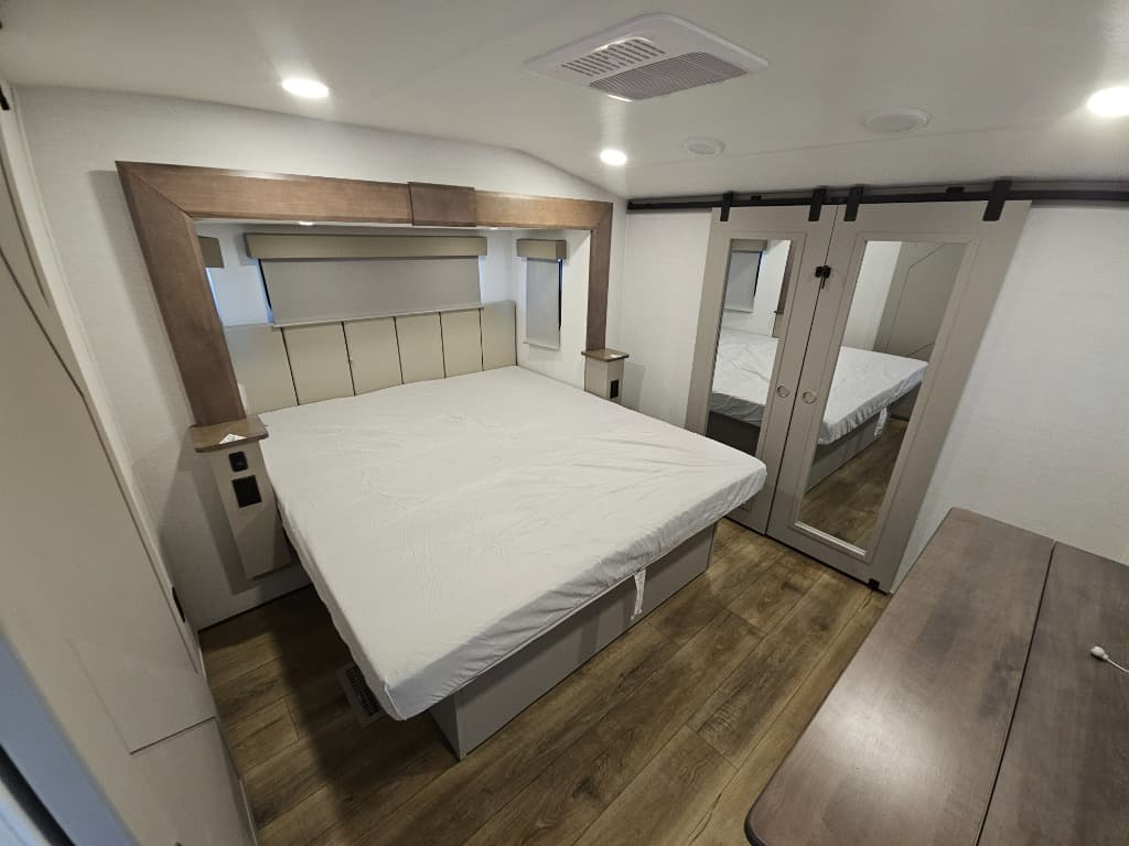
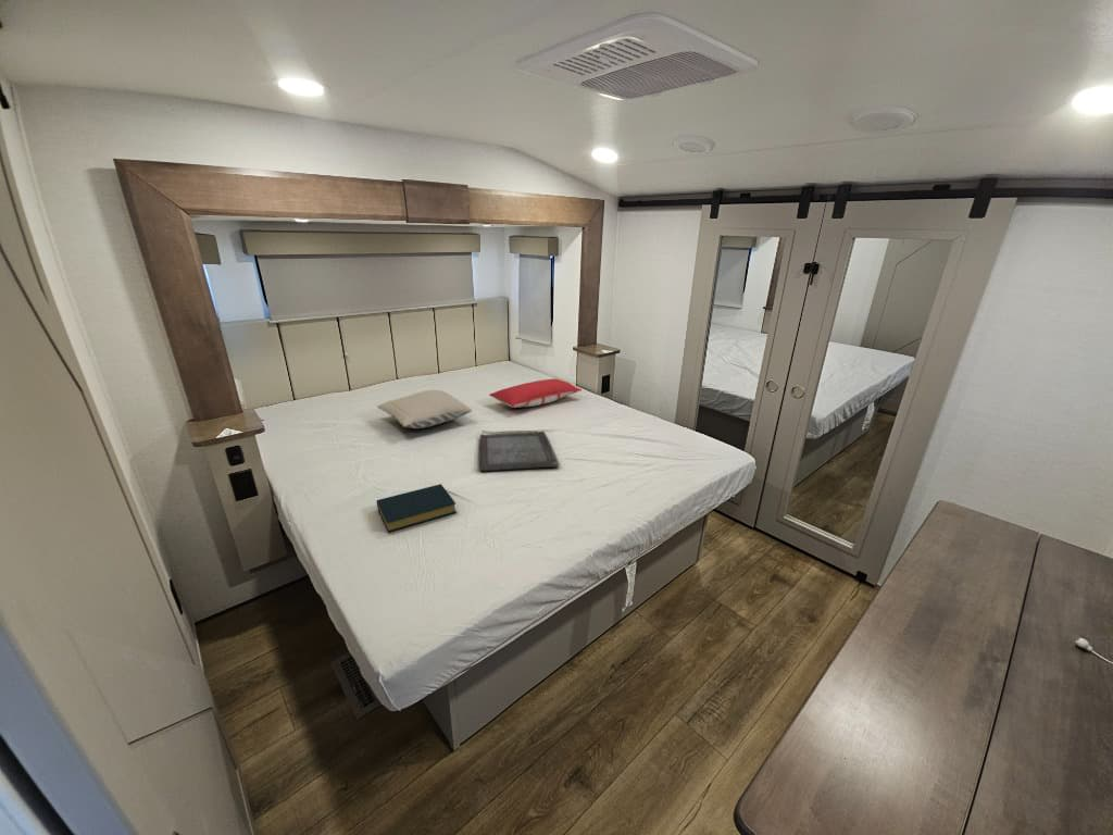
+ pillow [488,377,583,409]
+ pillow [376,389,473,429]
+ hardback book [376,483,458,534]
+ serving tray [478,431,561,472]
